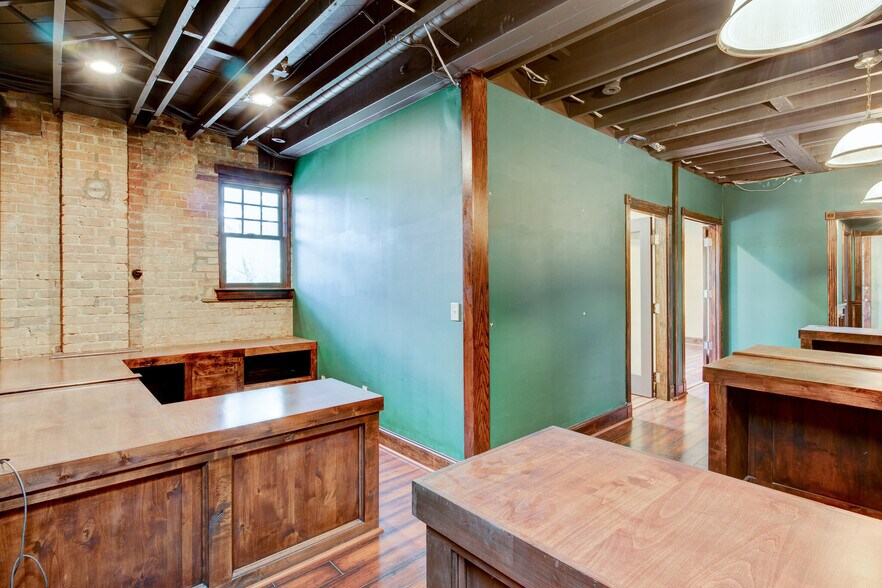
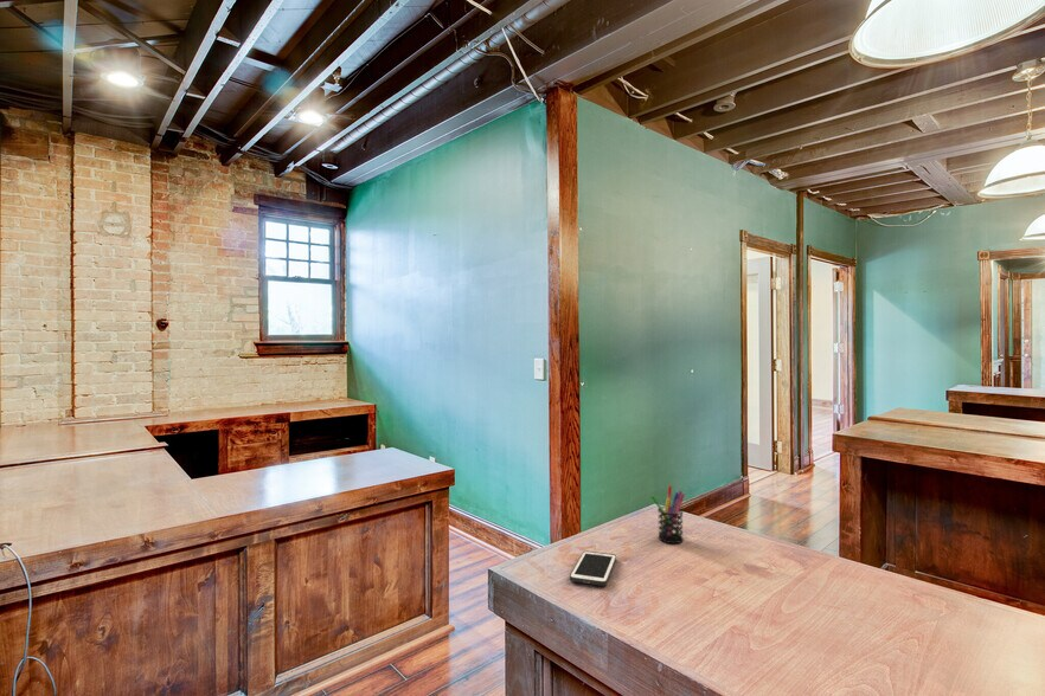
+ pen holder [649,484,686,544]
+ cell phone [569,550,617,587]
